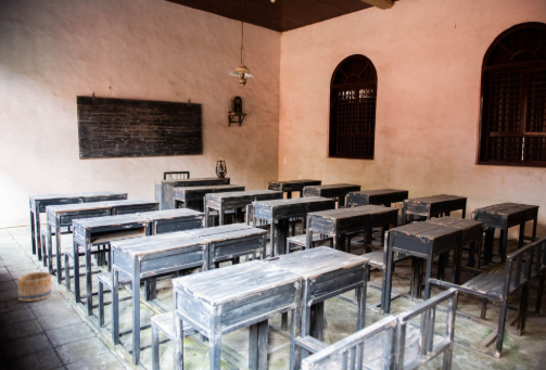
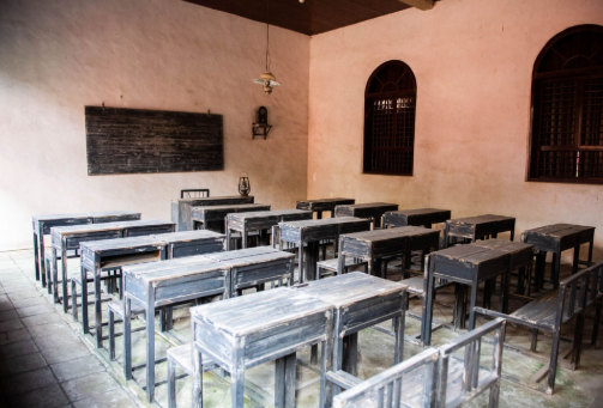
- basket [16,271,52,303]
